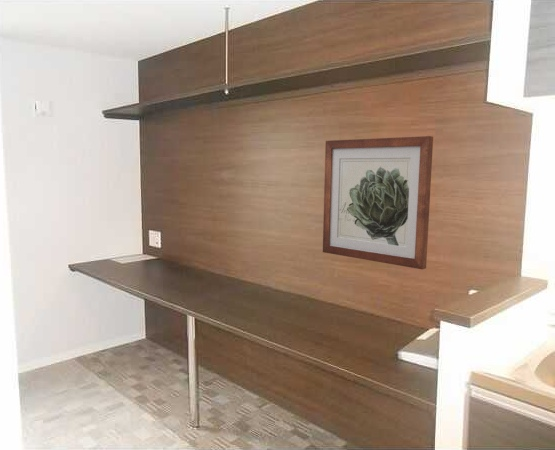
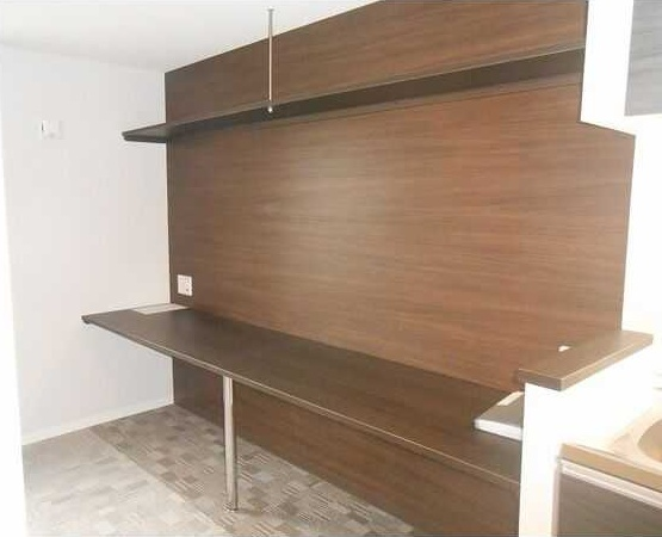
- wall art [322,135,434,270]
